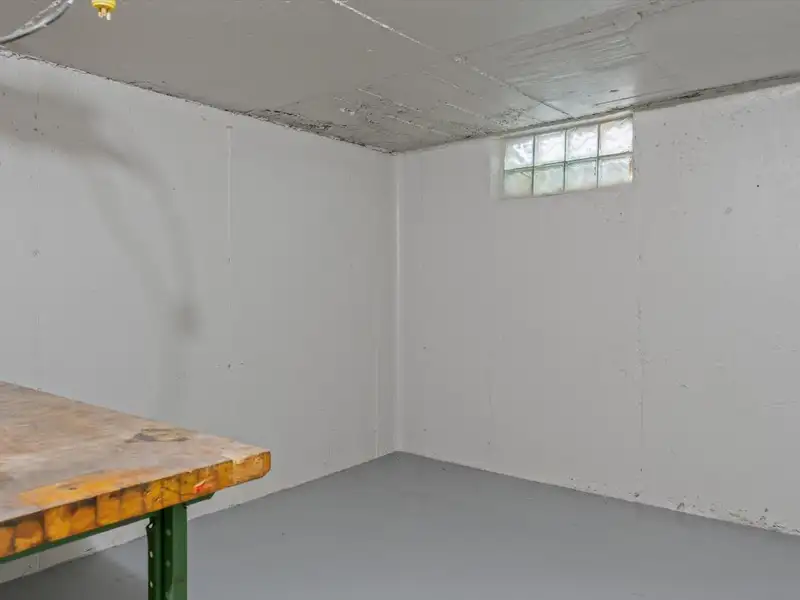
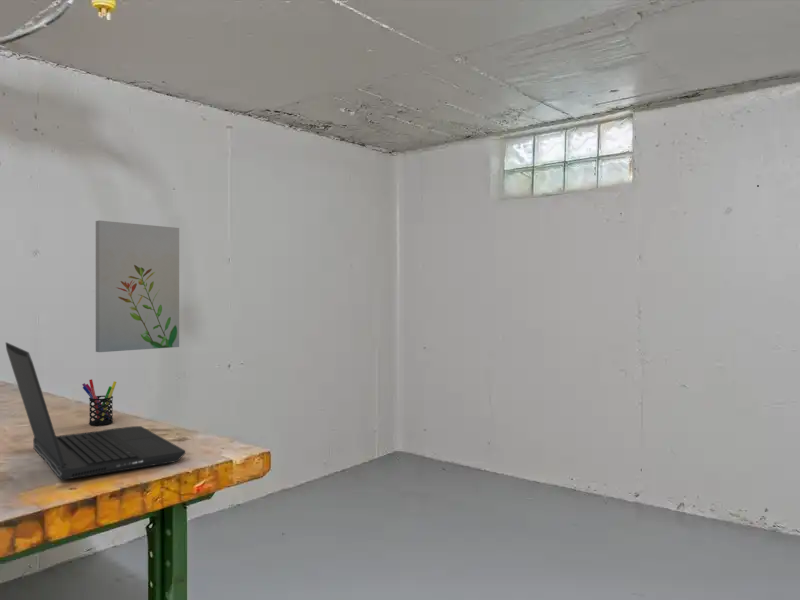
+ pen holder [81,378,117,426]
+ laptop computer [5,341,187,480]
+ wall art [95,220,180,353]
